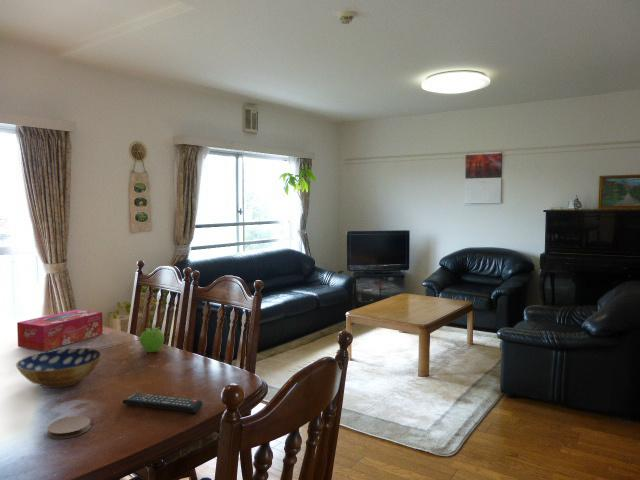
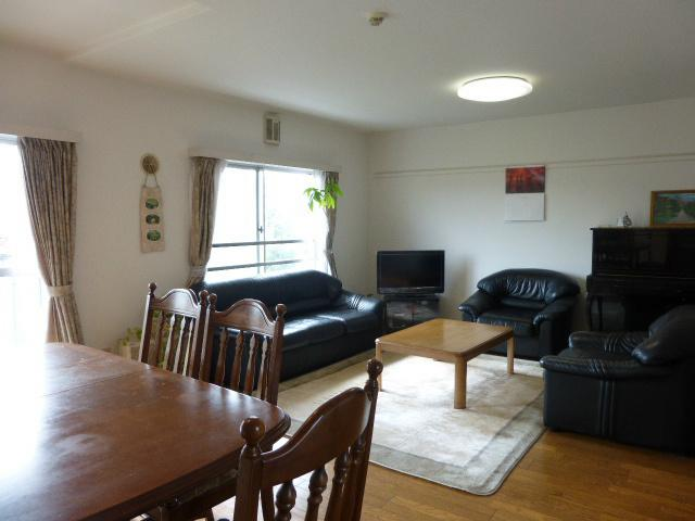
- fruit [139,326,165,353]
- bowl [15,347,104,389]
- tissue box [16,308,104,352]
- remote control [121,392,204,414]
- coaster [47,415,92,440]
